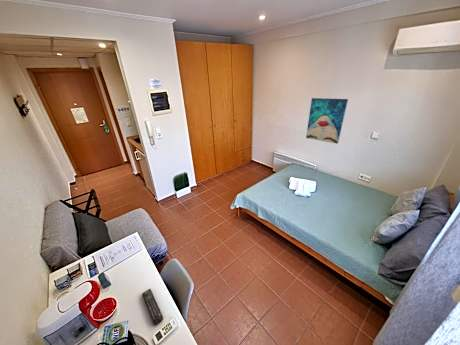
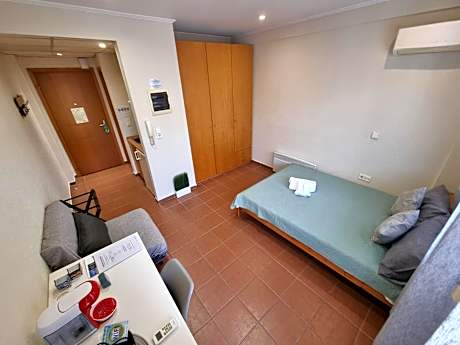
- wall art [305,97,349,145]
- remote control [141,288,164,326]
